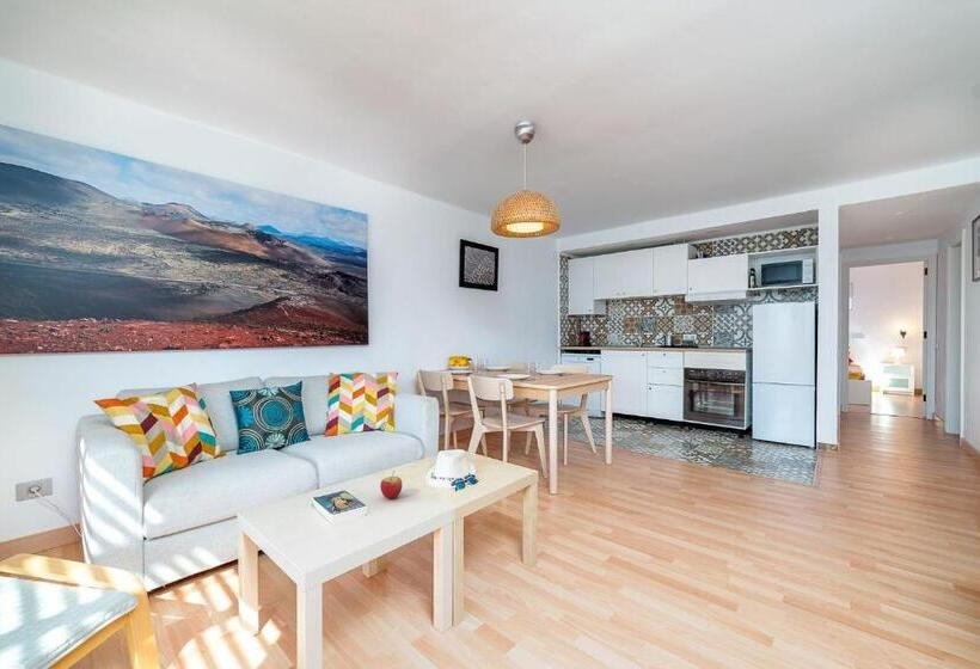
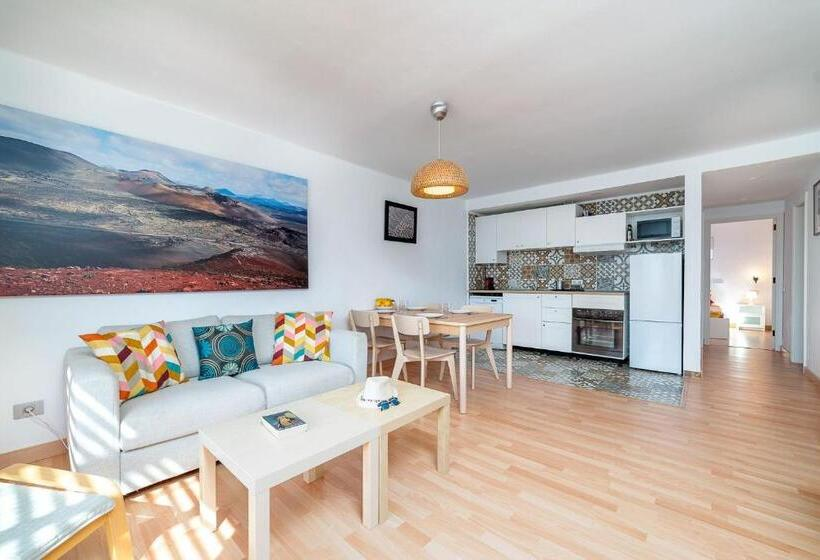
- apple [379,471,403,499]
